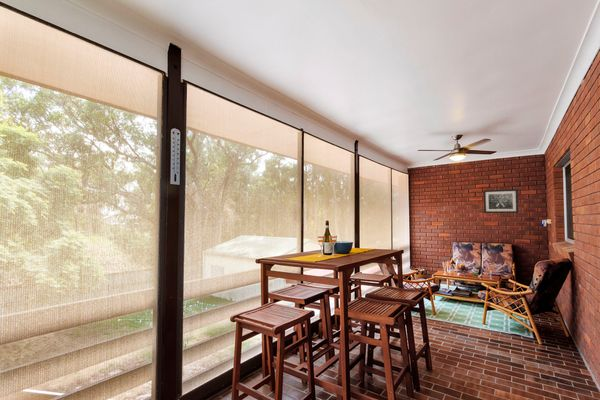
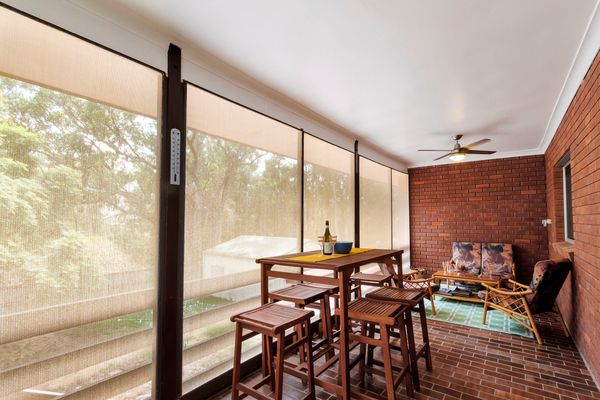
- wall art [483,188,519,214]
